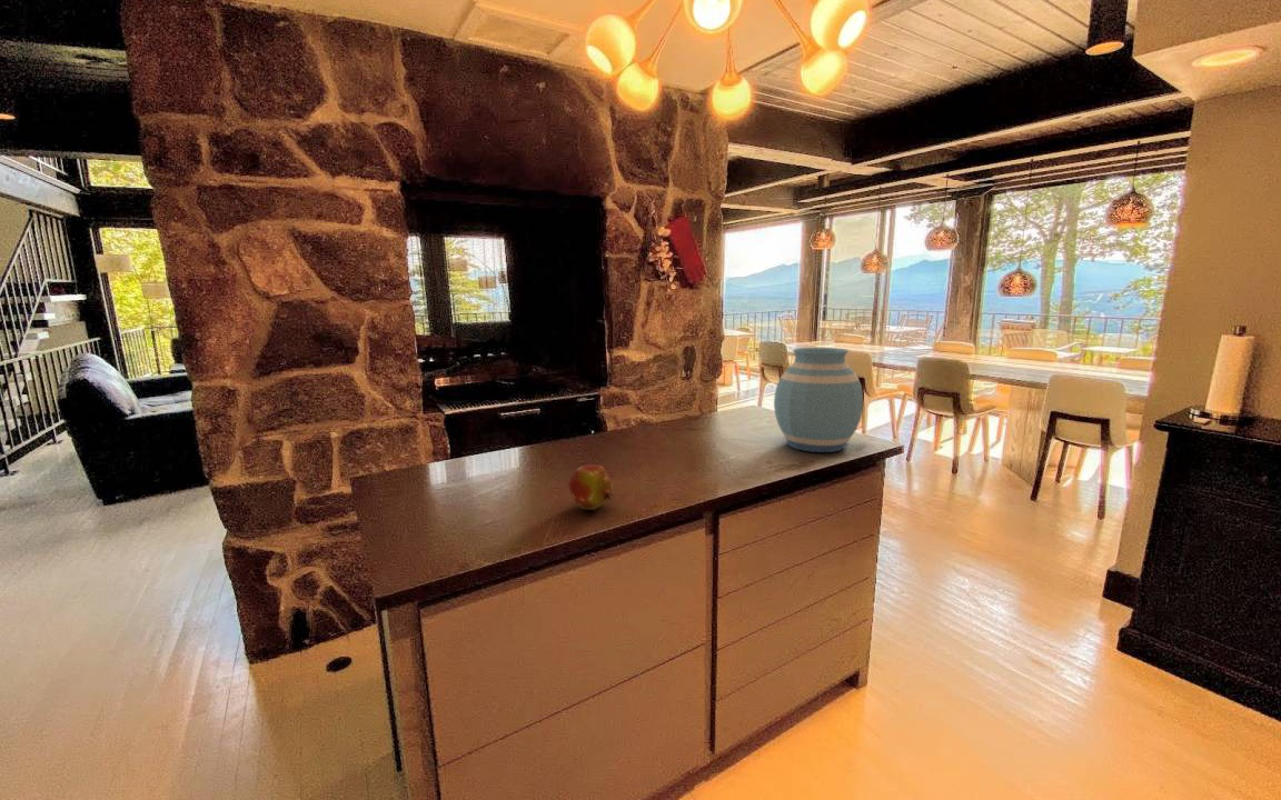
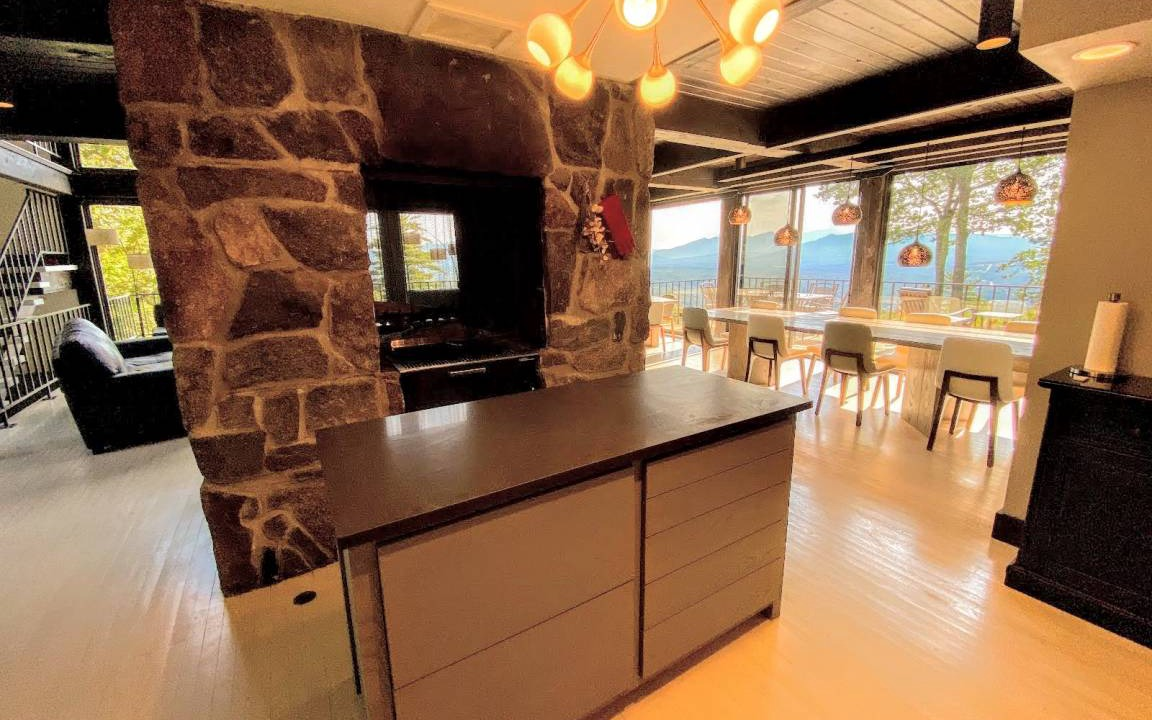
- vase [773,347,864,453]
- fruit [567,463,615,511]
